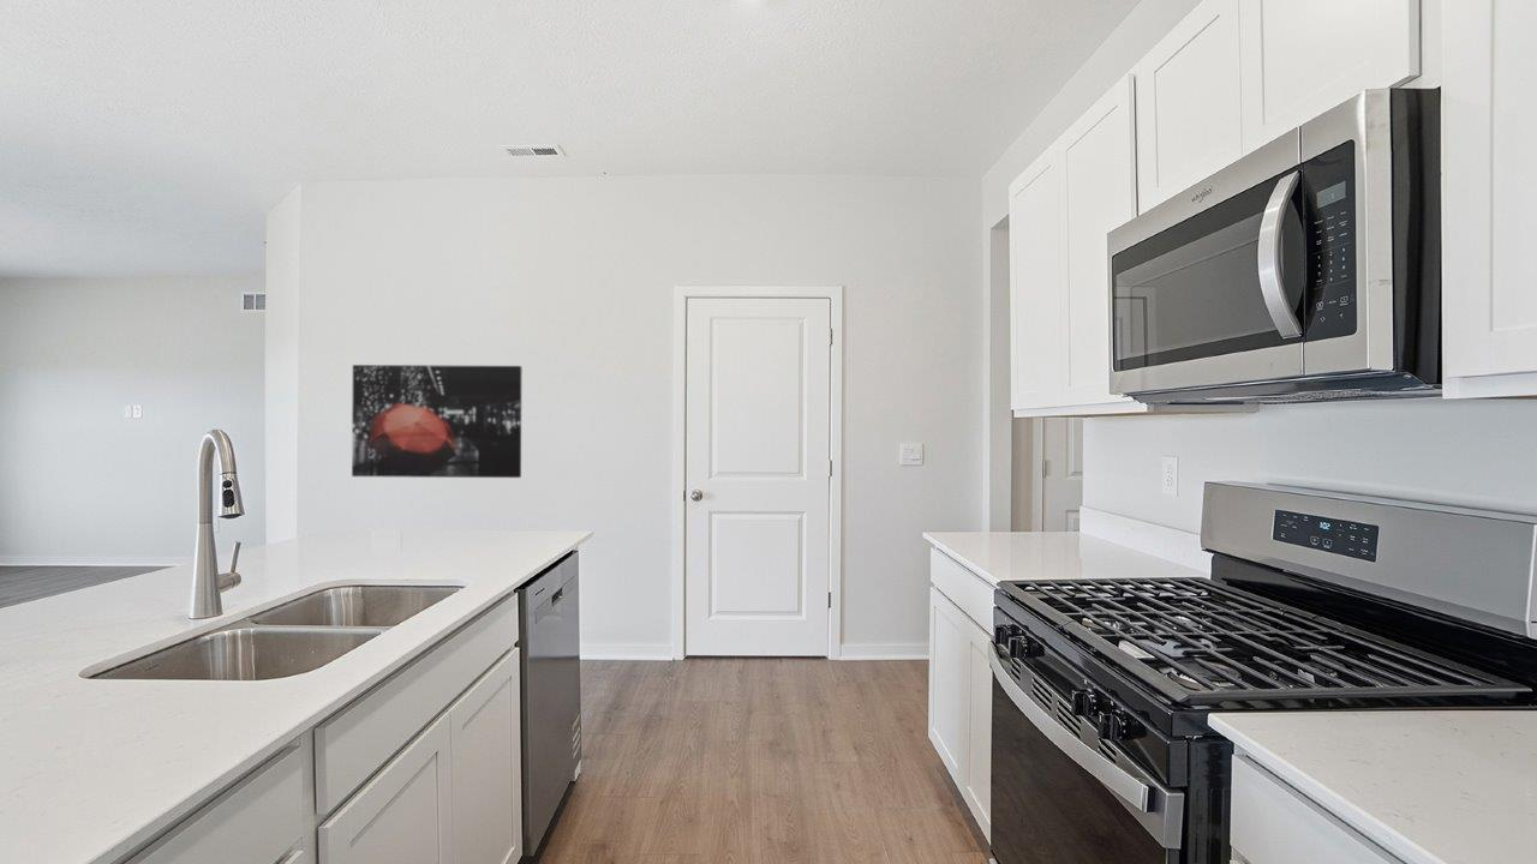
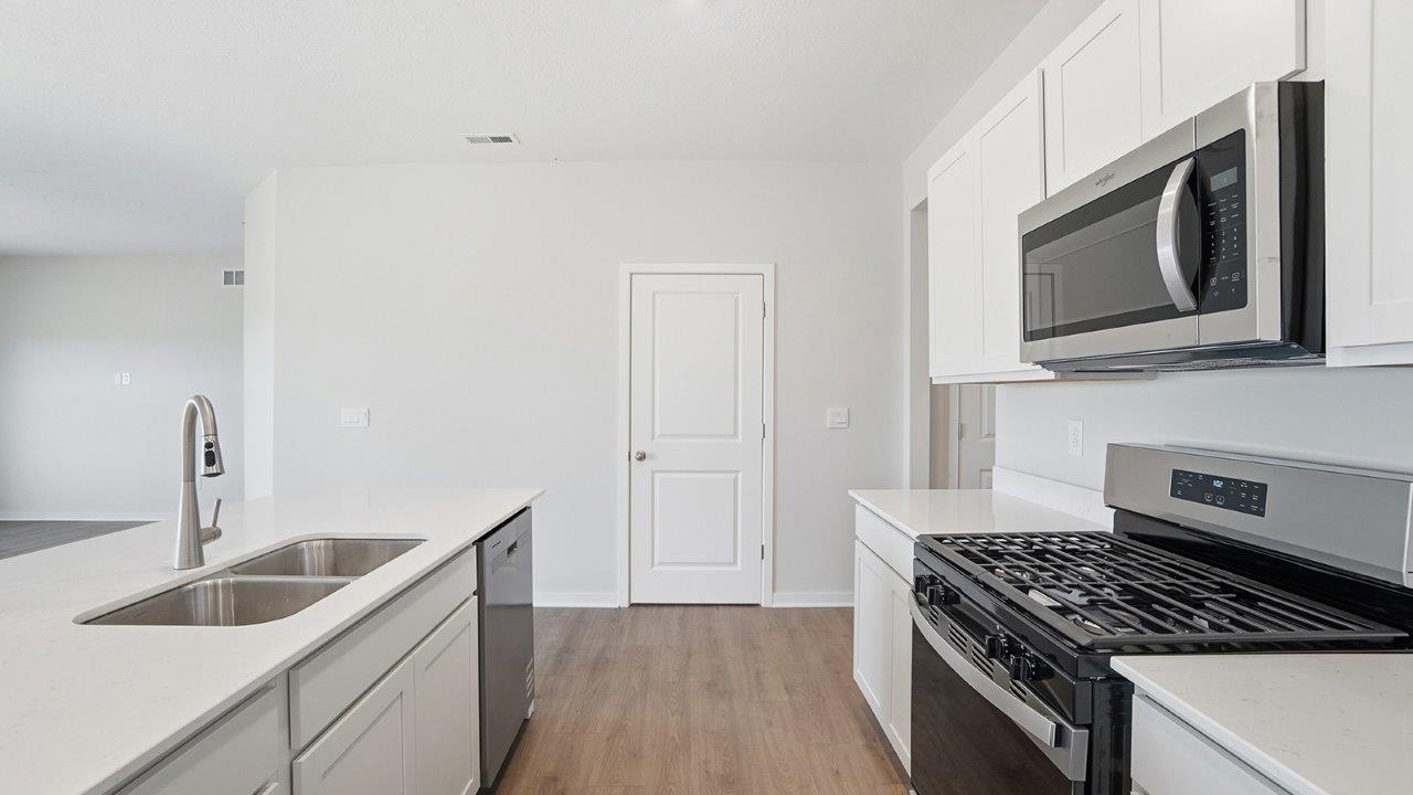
- wall art [351,364,522,479]
